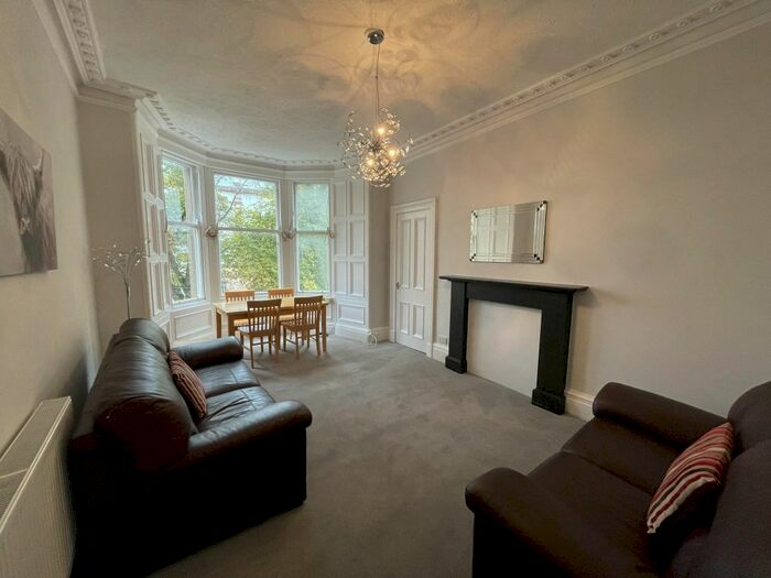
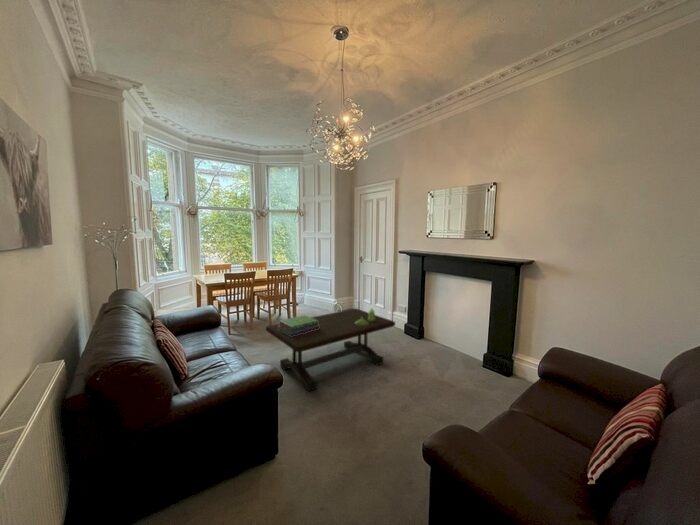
+ coffee table [265,307,396,392]
+ stack of books [278,314,319,336]
+ decorative container [355,308,376,325]
